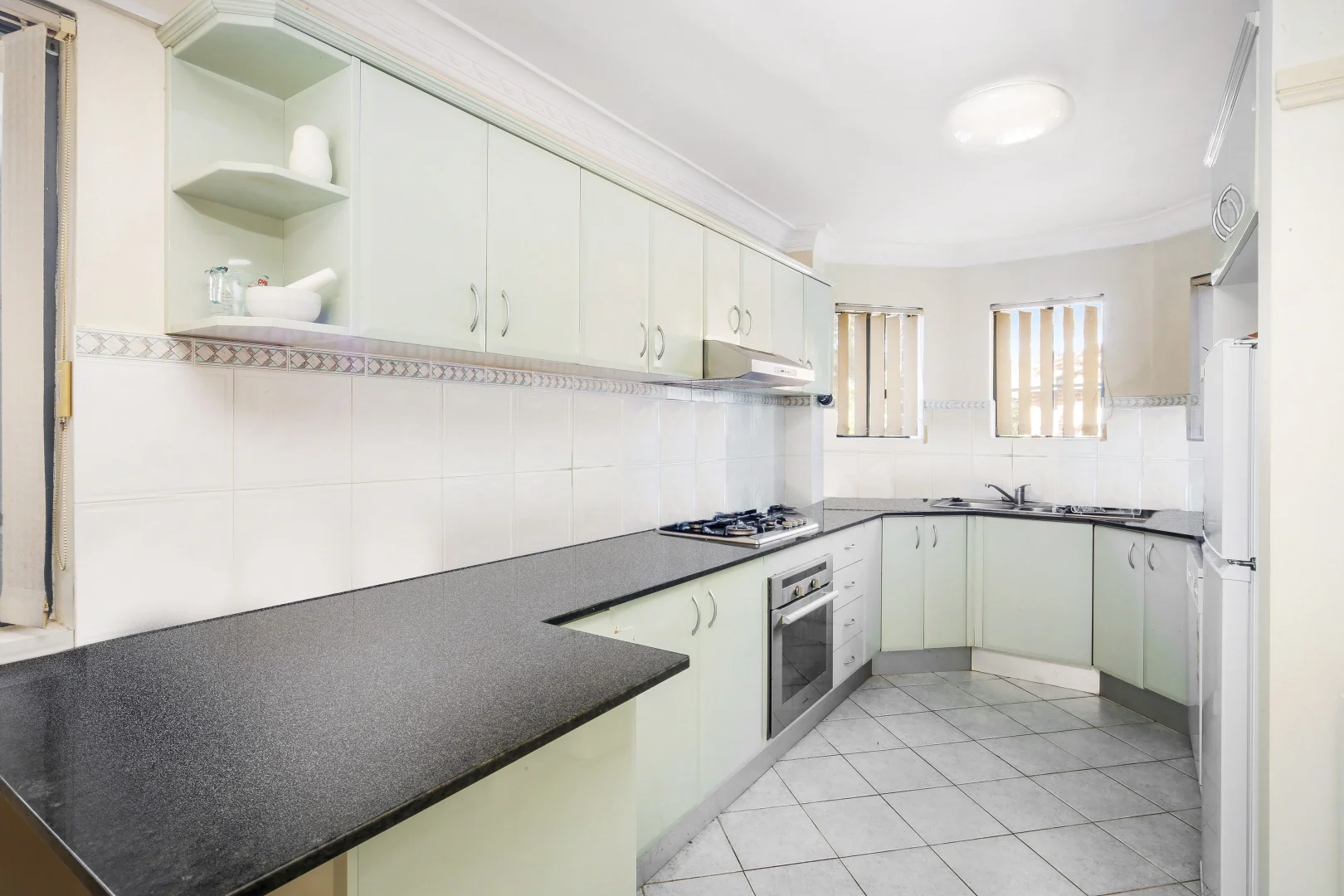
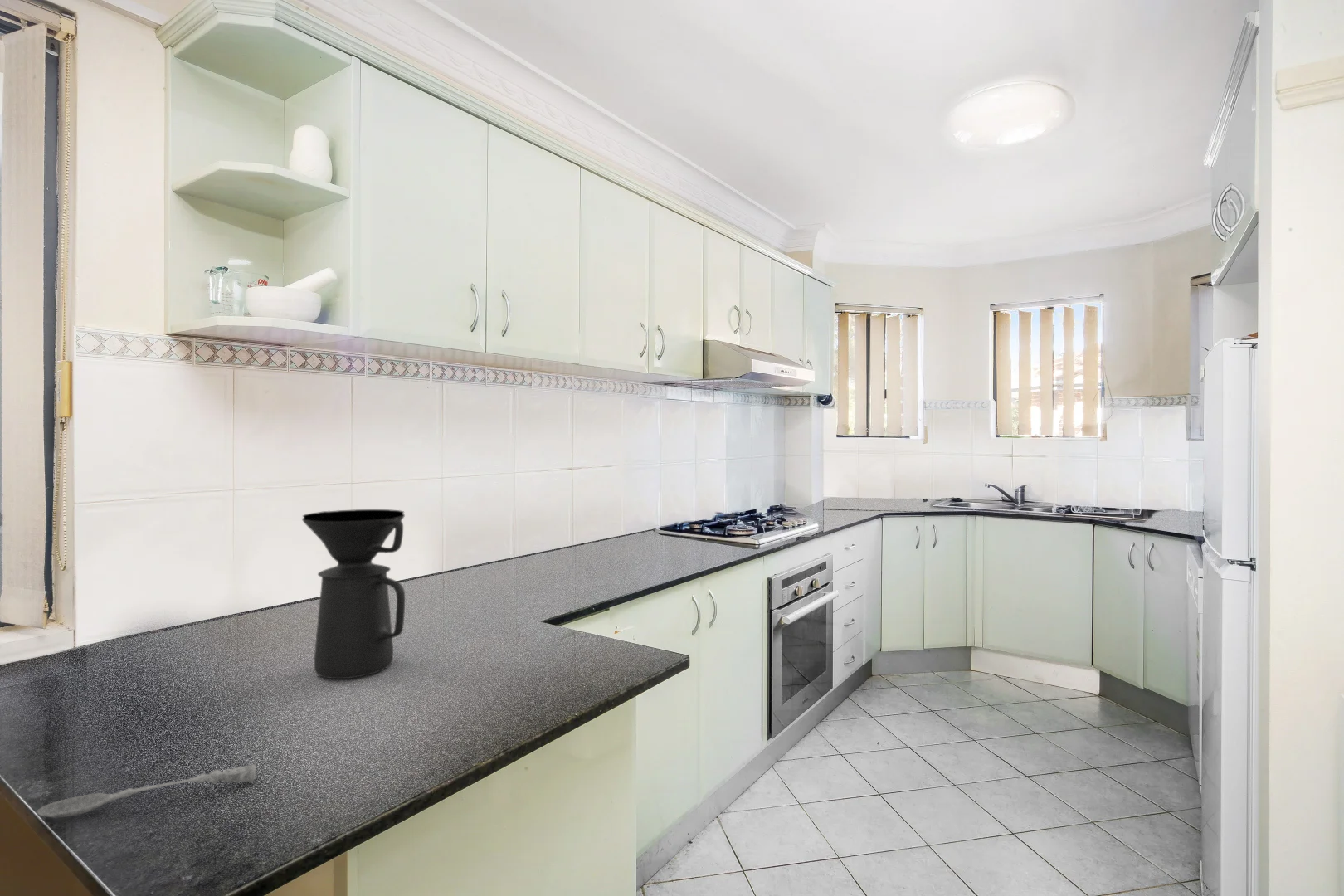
+ coffee maker [301,509,406,679]
+ soupspoon [37,763,257,819]
